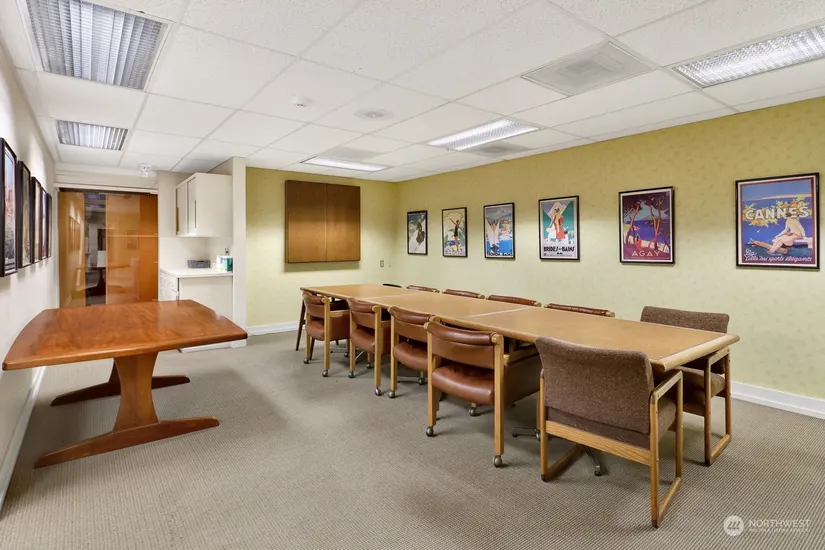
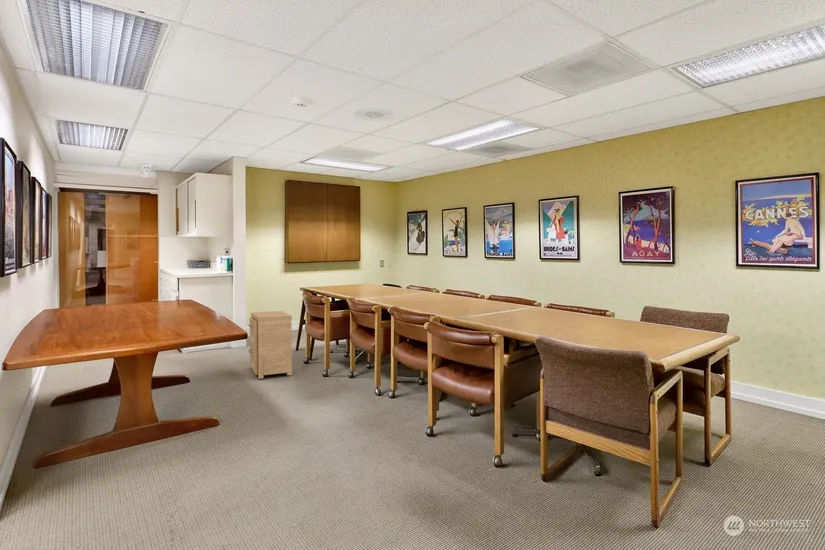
+ side table [248,310,293,379]
